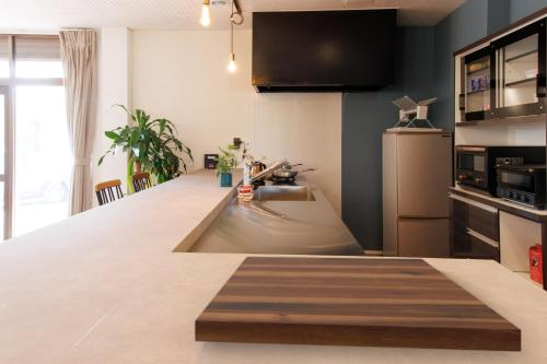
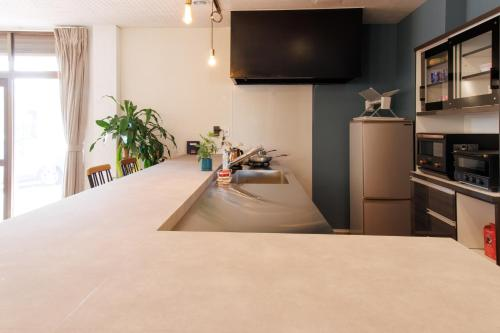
- cutting board [194,256,522,353]
